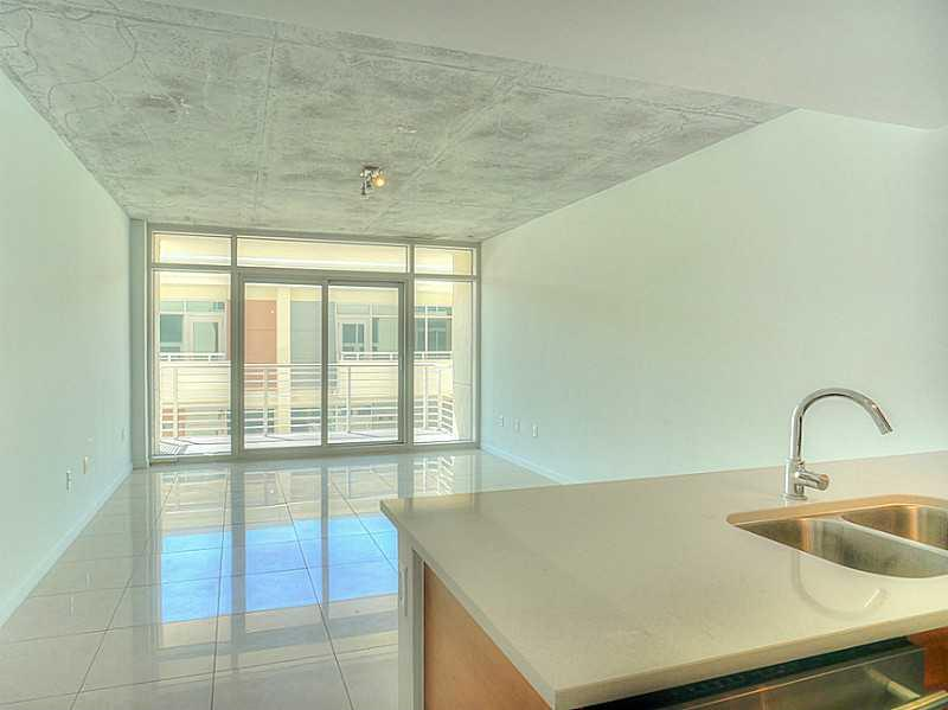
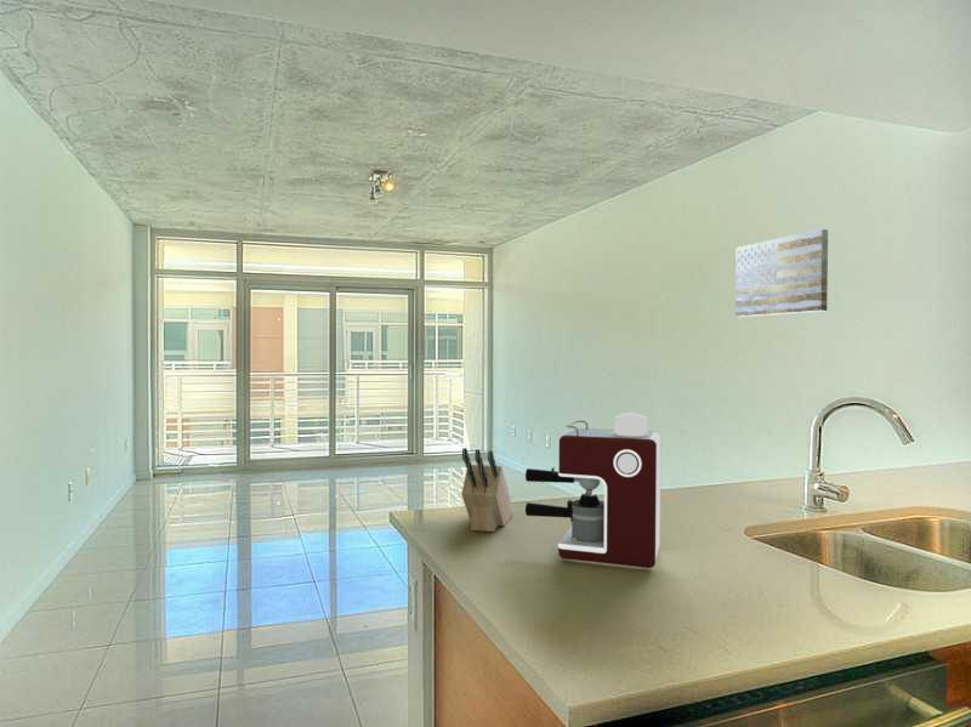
+ coffee maker [524,411,663,569]
+ knife block [460,447,515,533]
+ wall art [734,228,829,318]
